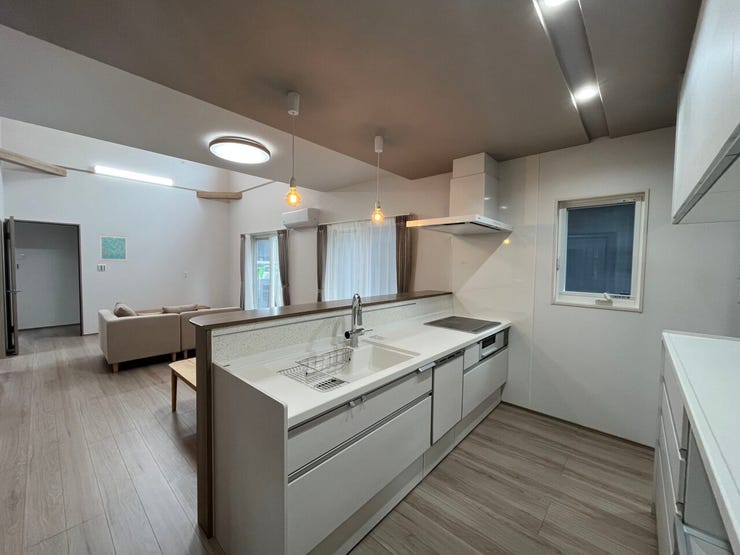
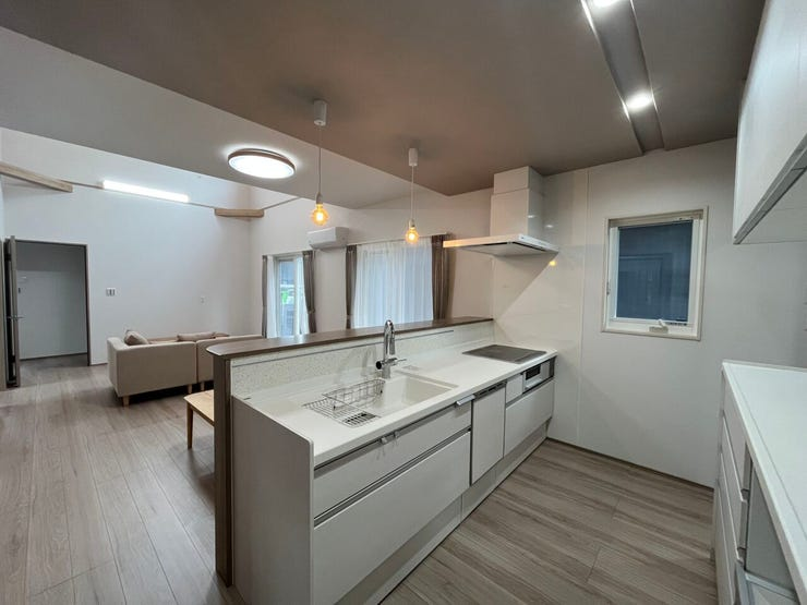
- wall art [99,234,128,262]
